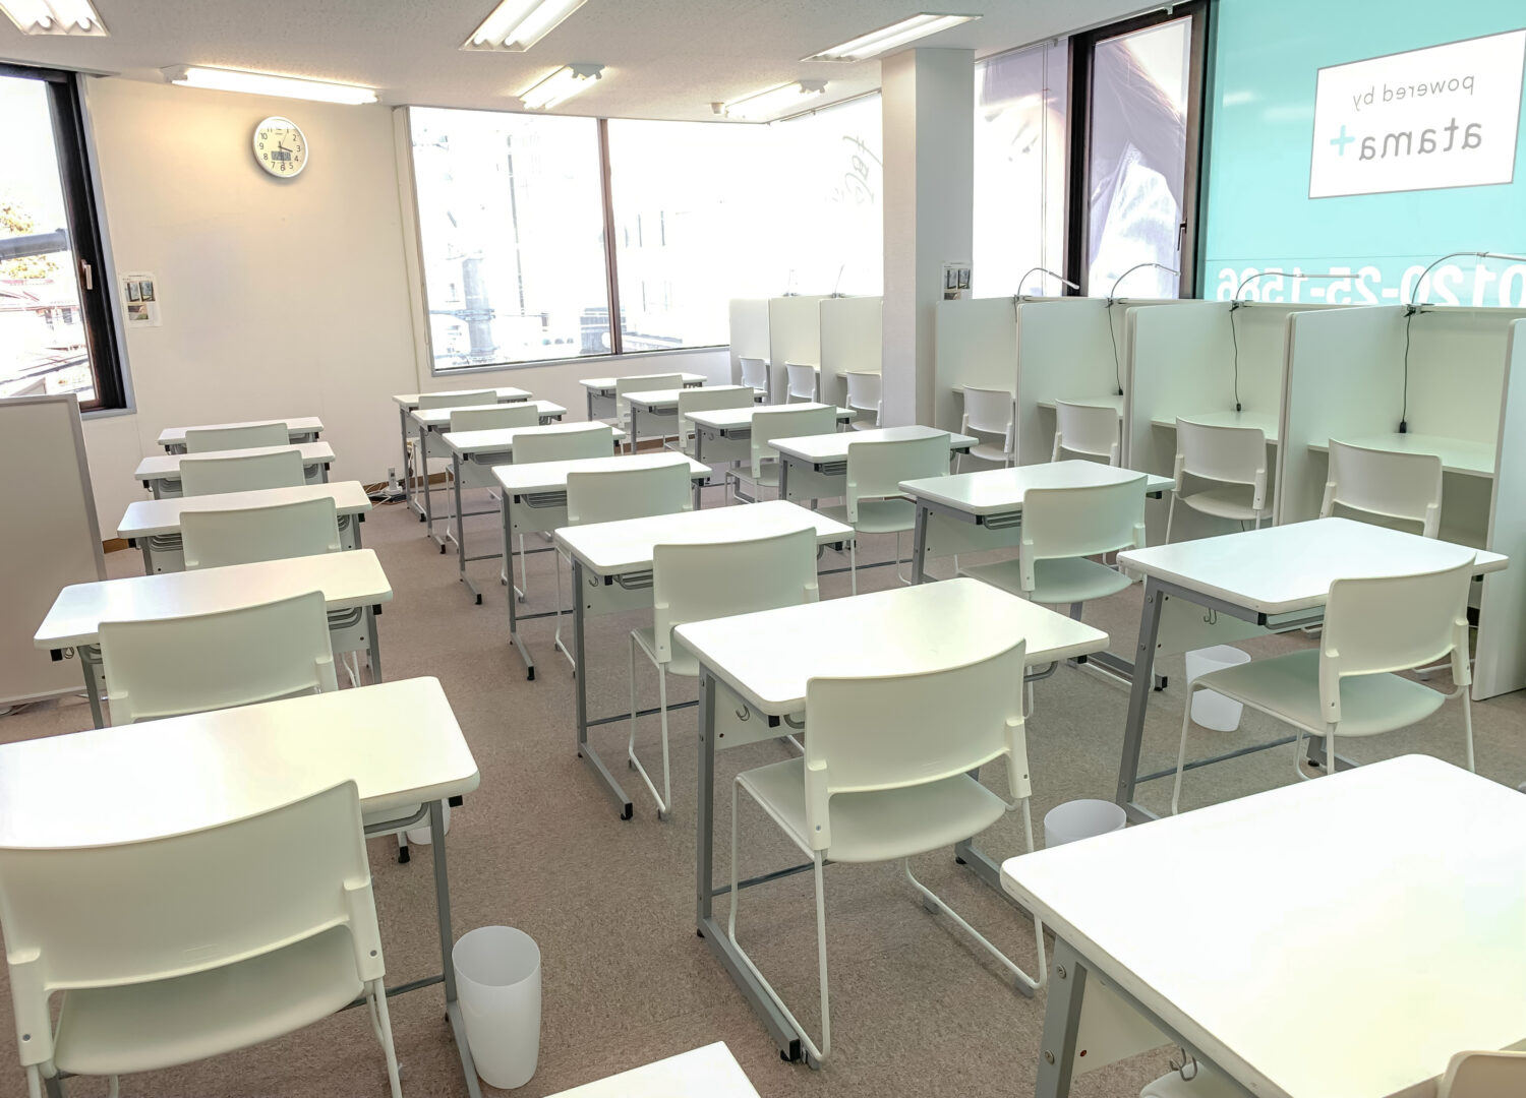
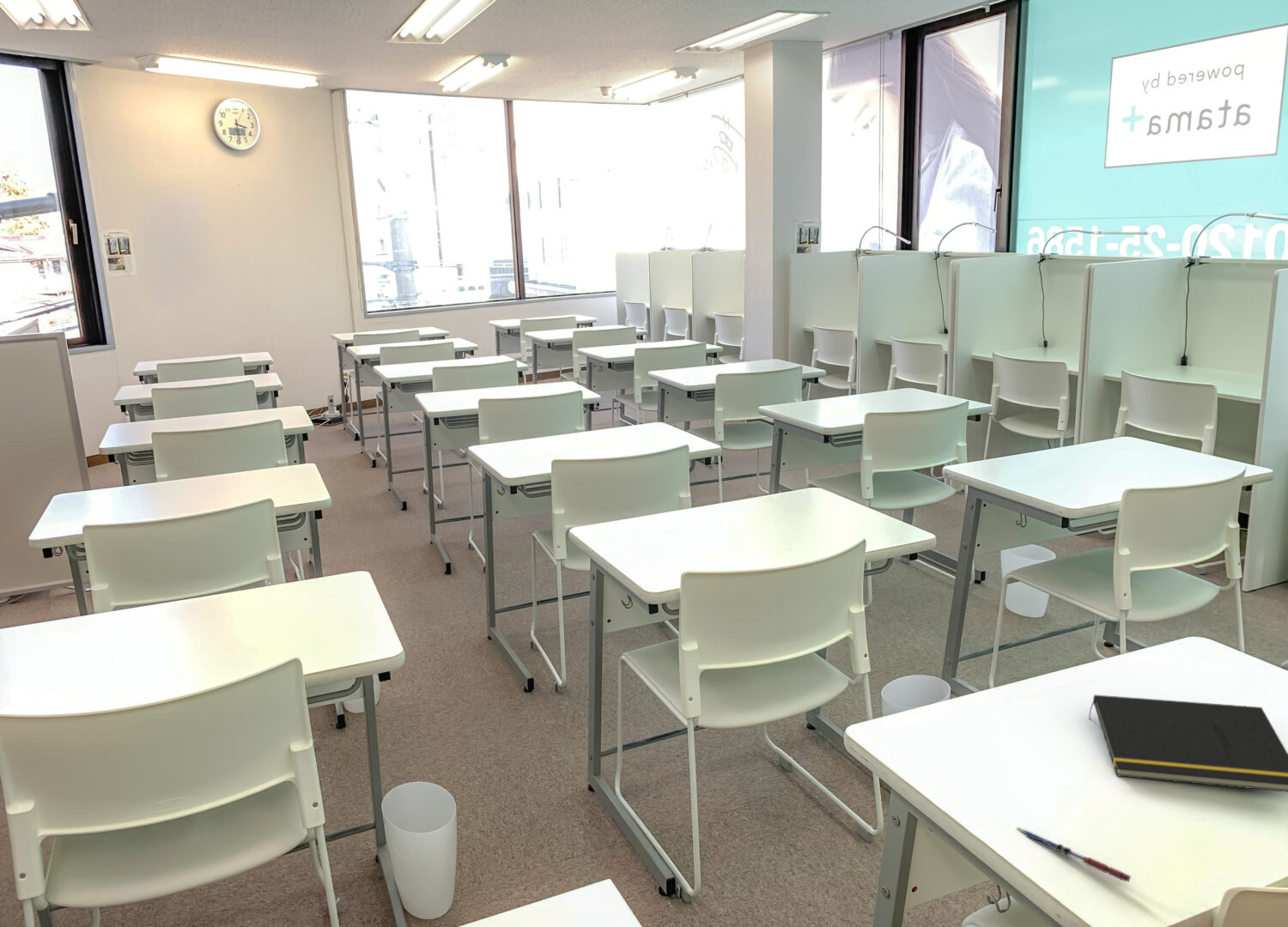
+ pen [1016,827,1132,882]
+ notepad [1088,694,1288,793]
